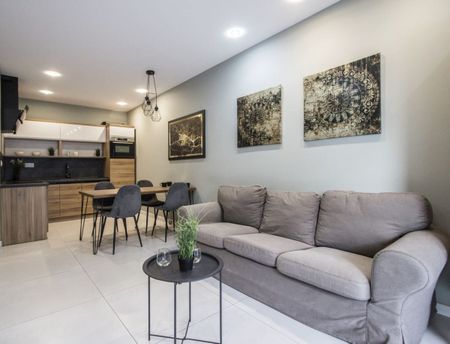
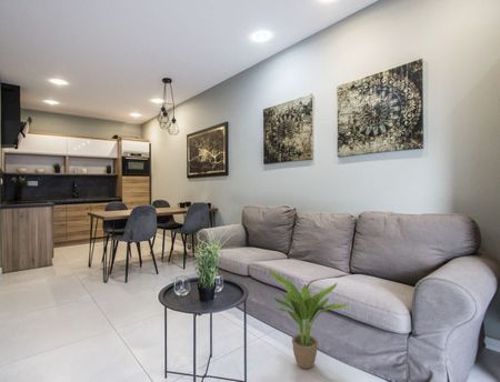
+ potted plant [268,268,350,370]
